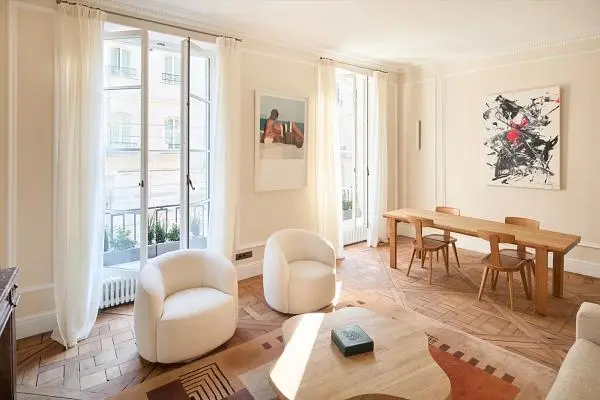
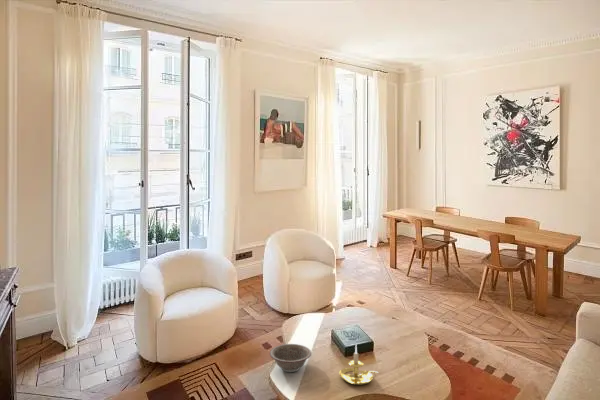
+ candle holder [338,345,379,386]
+ decorative bowl [269,343,312,373]
